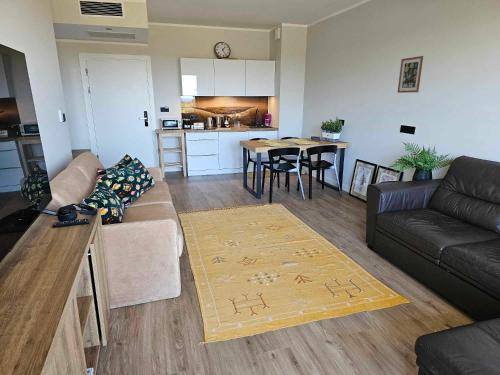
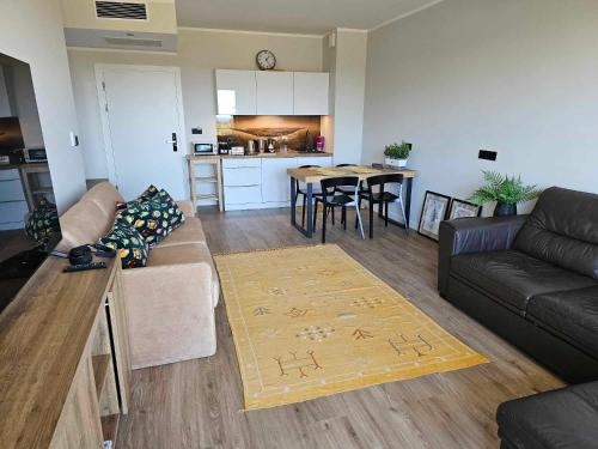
- wall art [396,55,424,94]
